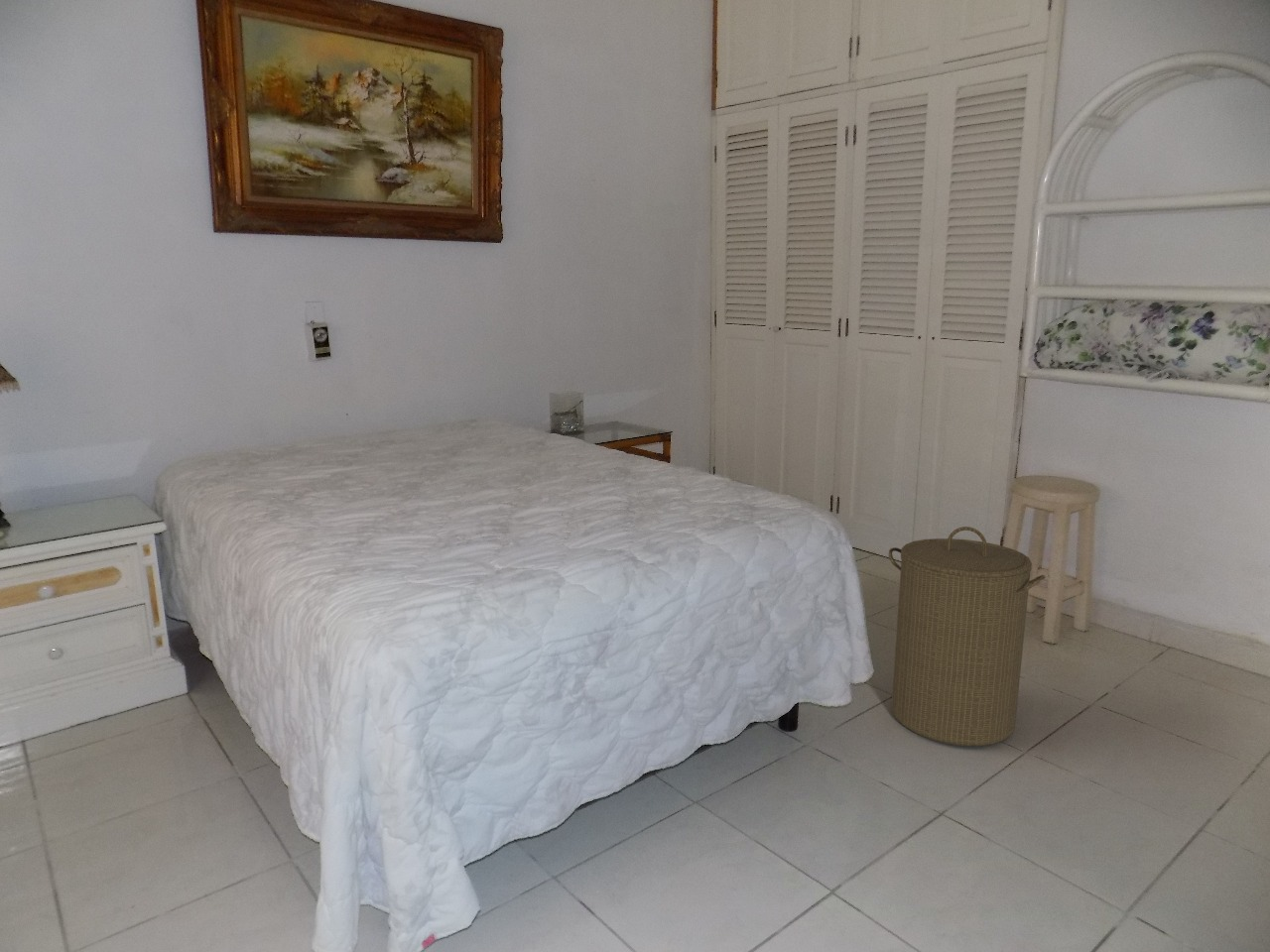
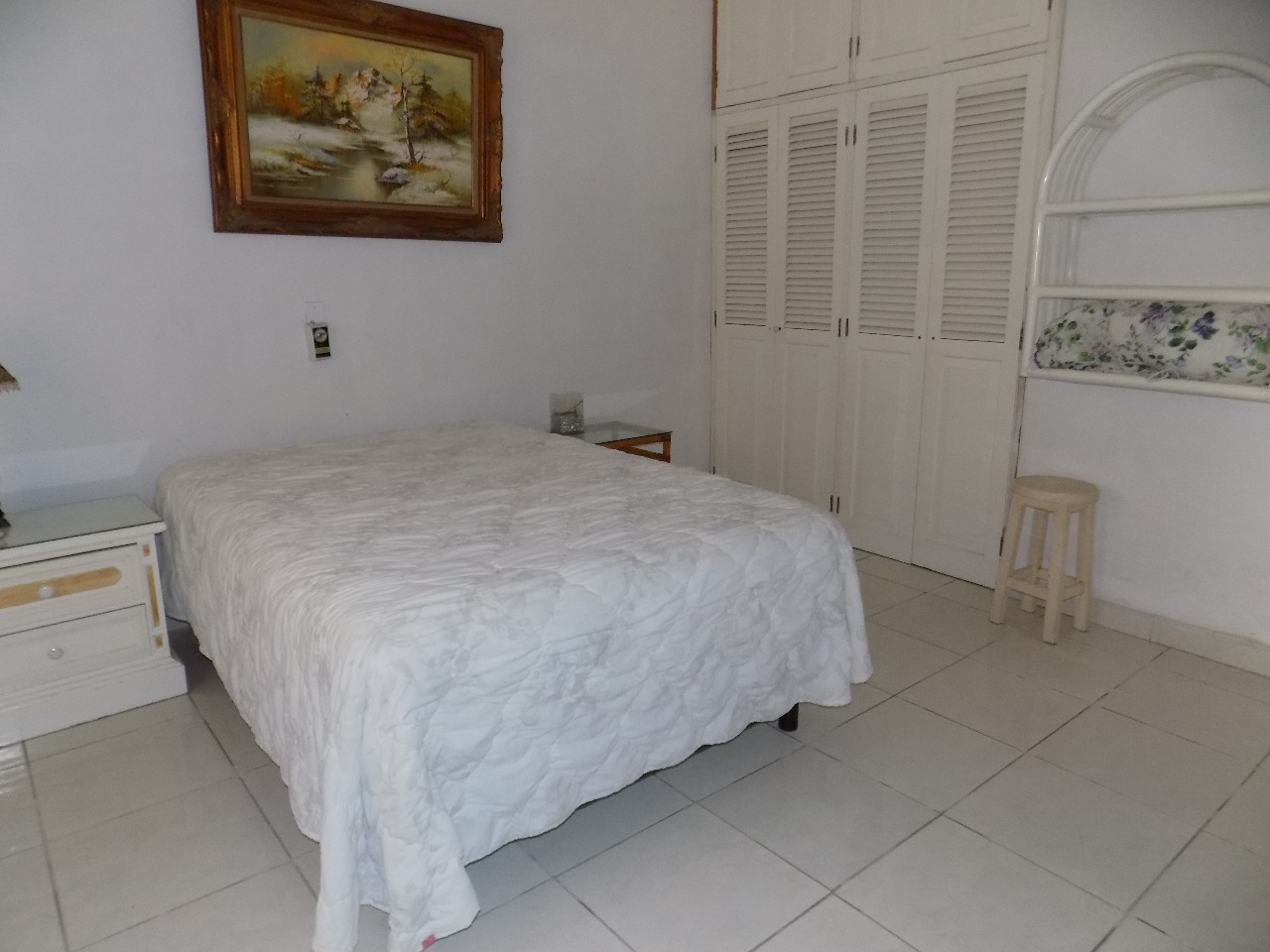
- laundry hamper [888,526,1046,747]
